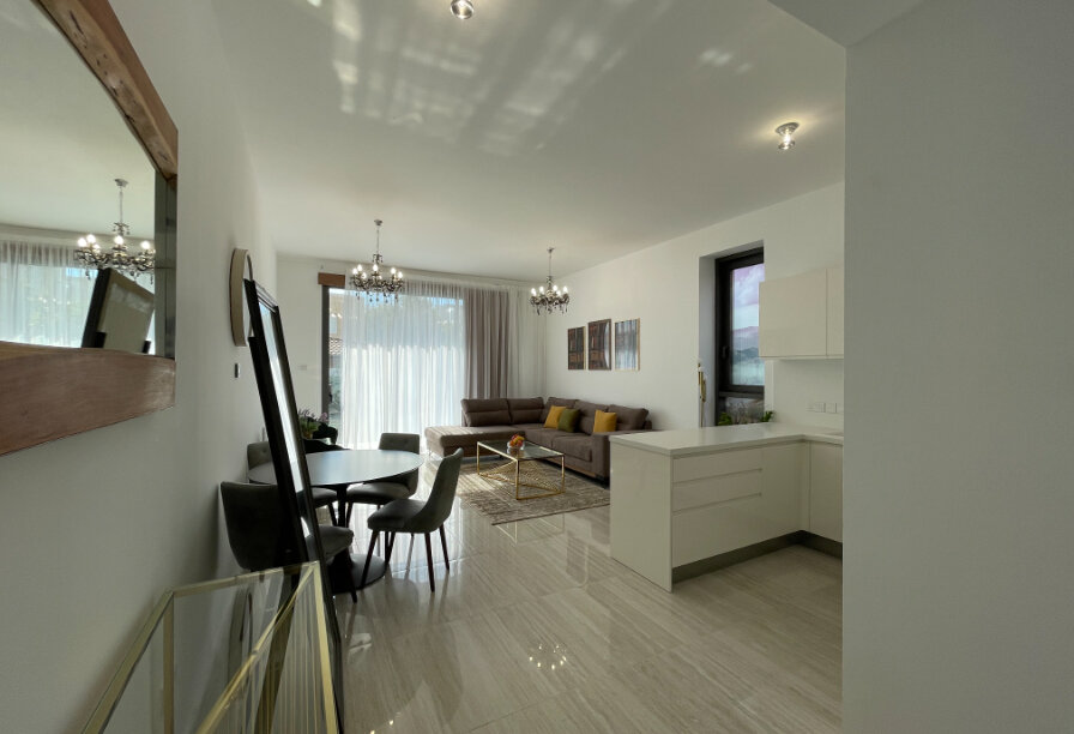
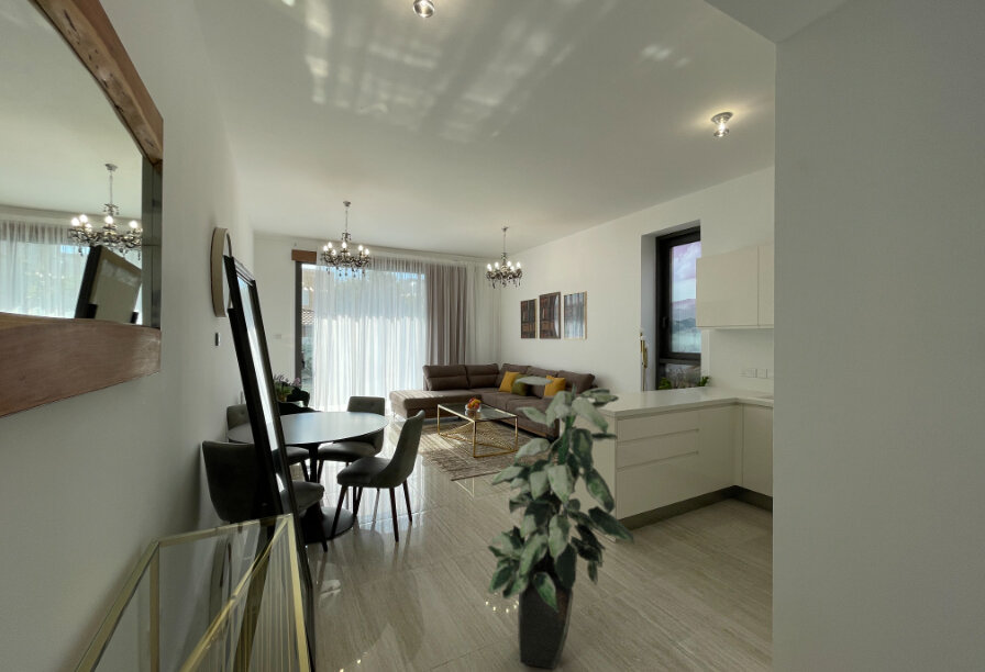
+ indoor plant [486,376,637,670]
